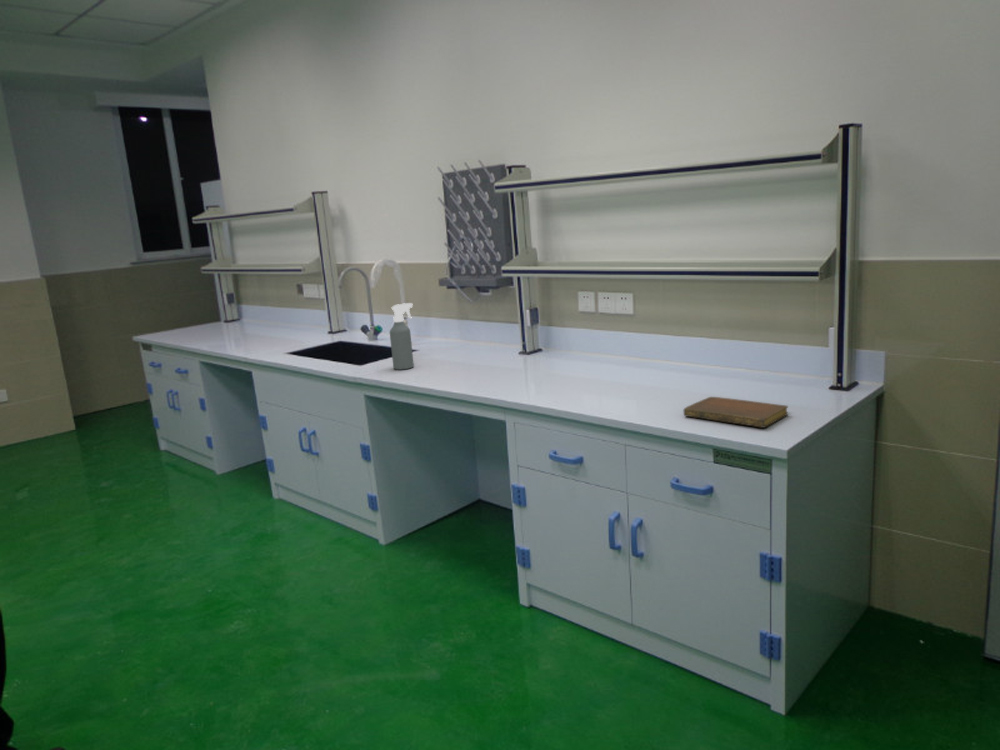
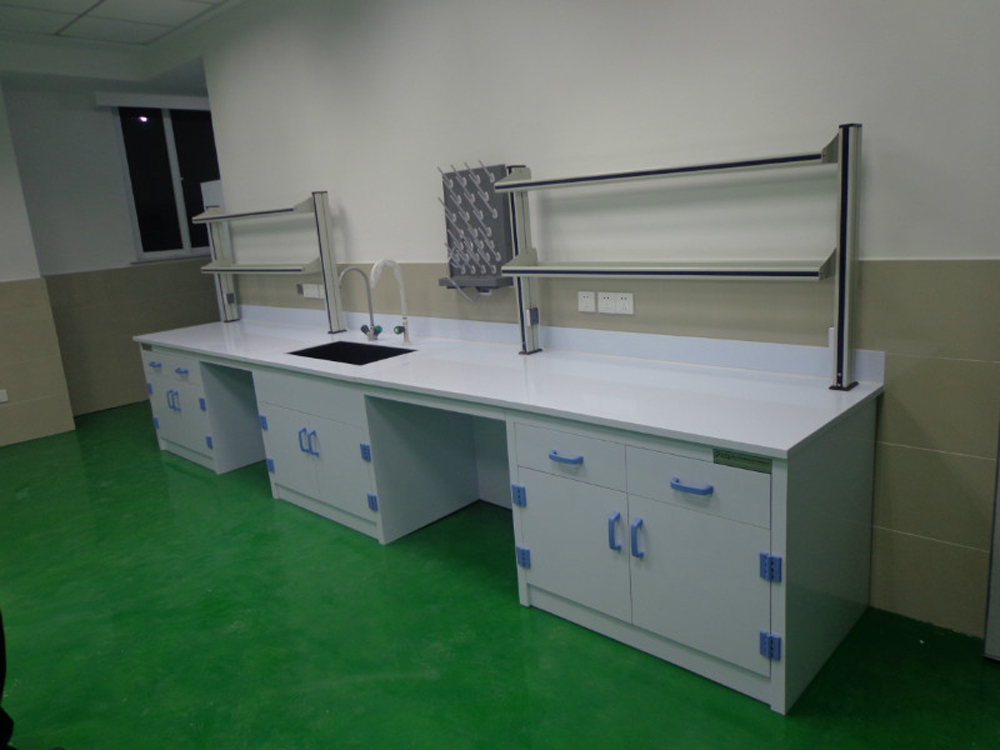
- notebook [683,396,789,429]
- spray bottle [389,302,415,371]
